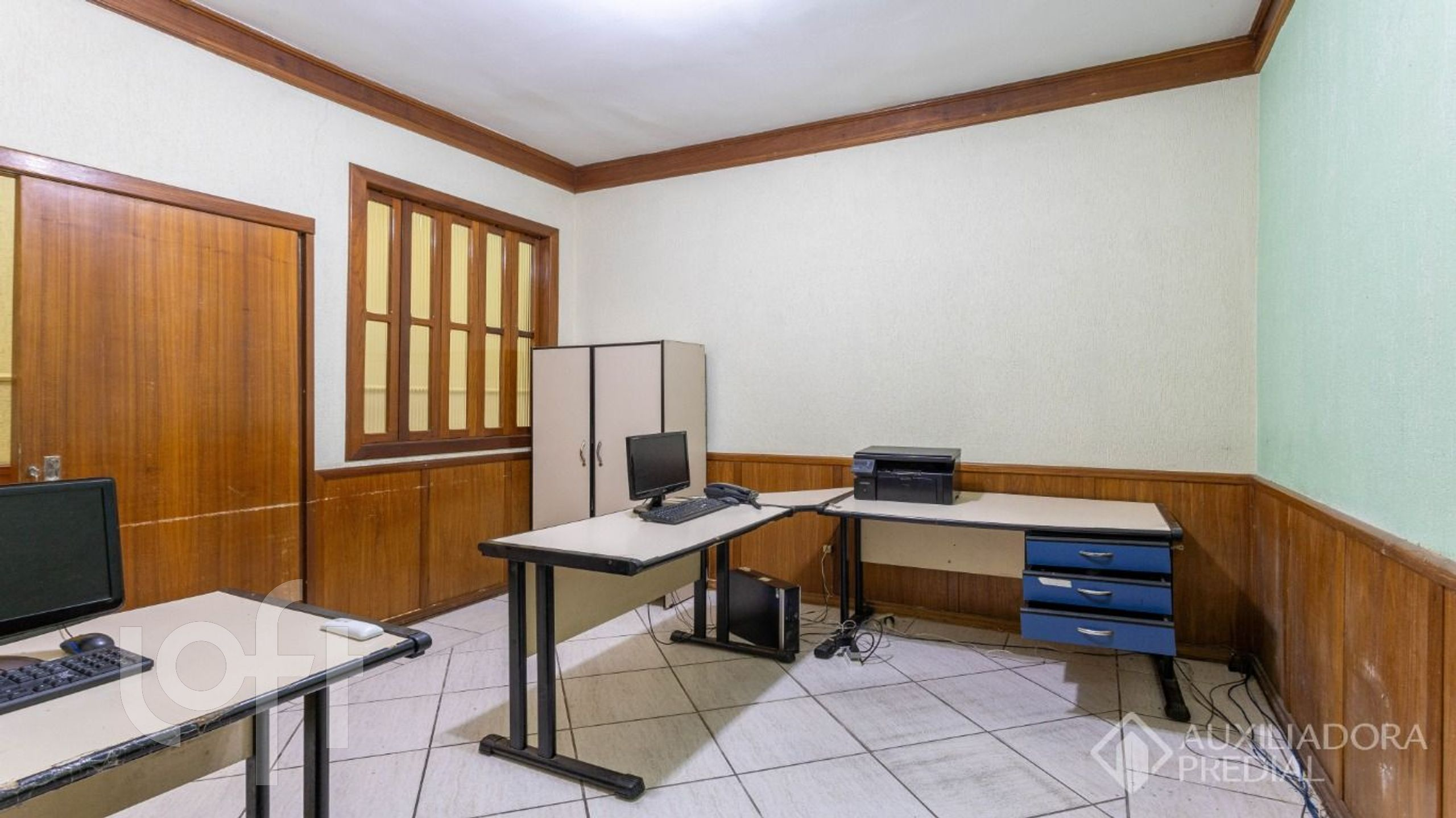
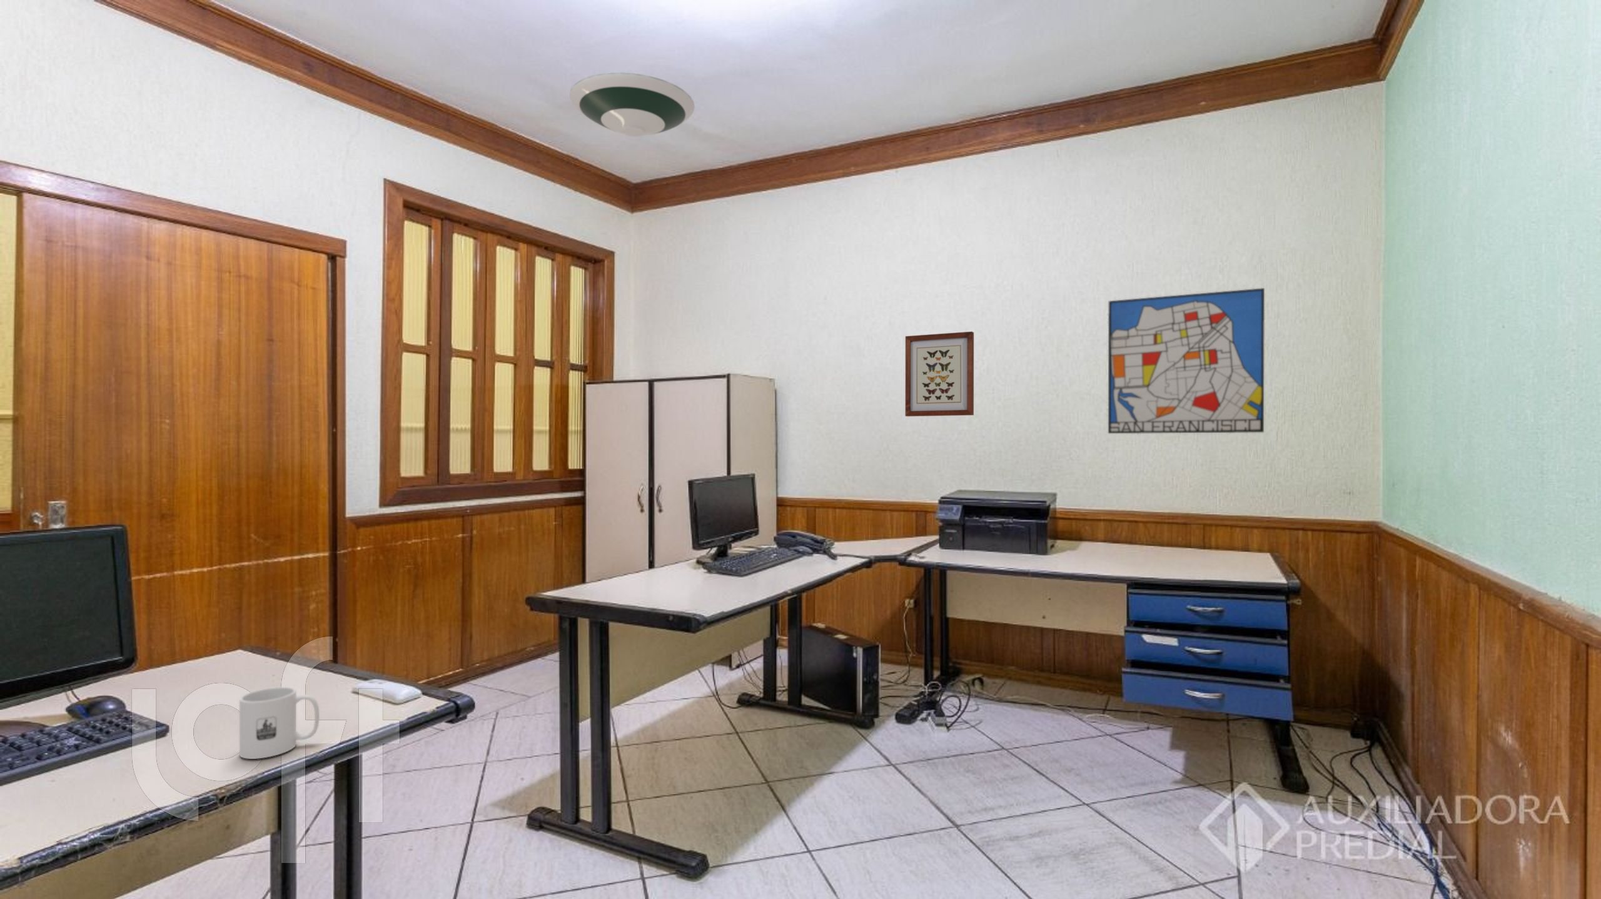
+ mug [239,687,320,759]
+ wall art [1107,287,1266,434]
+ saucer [570,71,695,137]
+ wall art [905,331,974,418]
